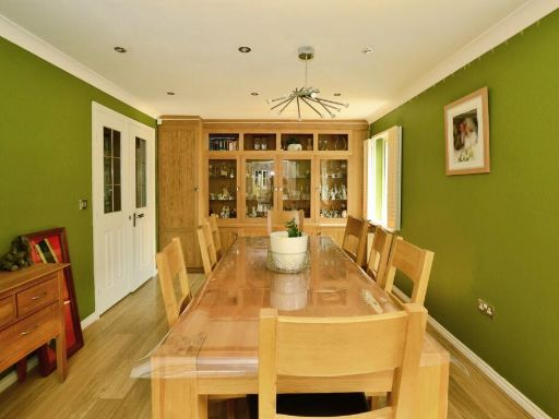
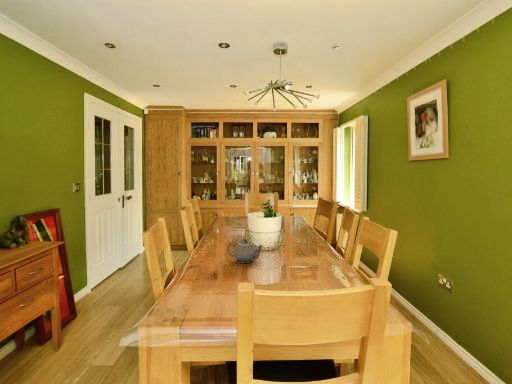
+ teapot [226,238,264,264]
